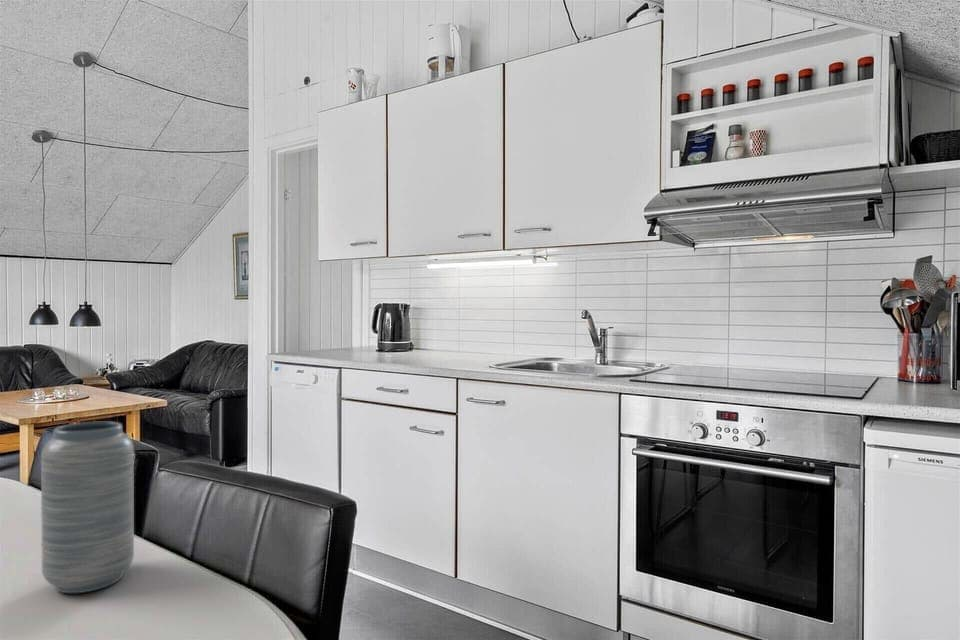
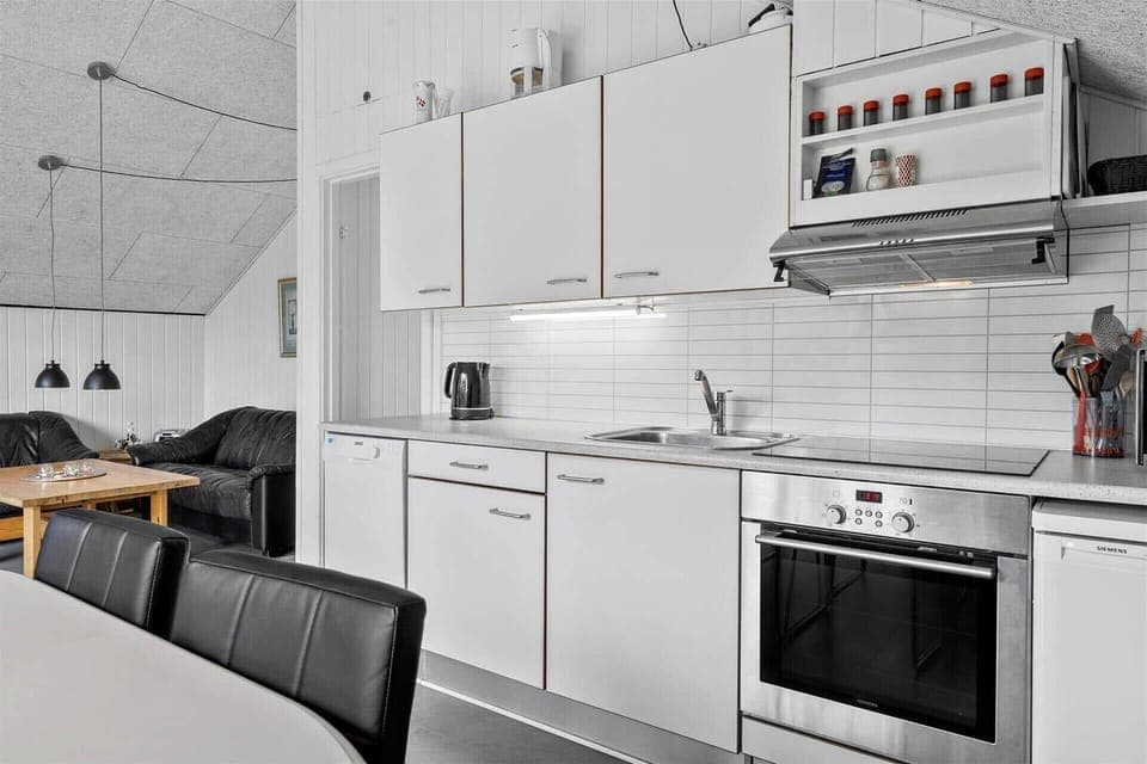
- vase [40,421,135,594]
